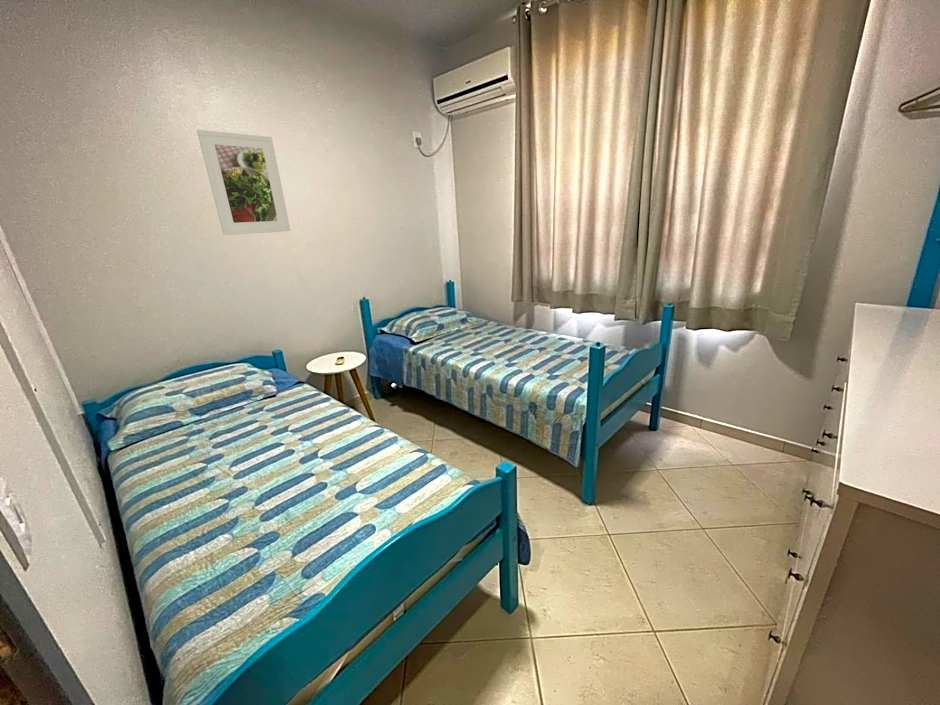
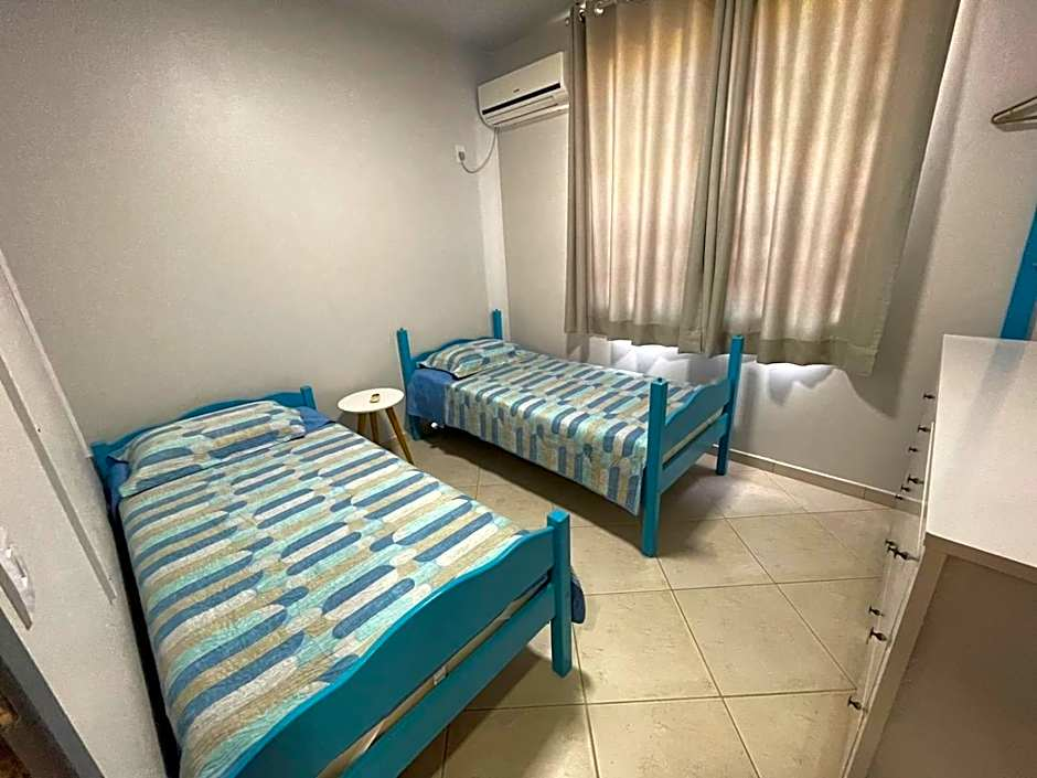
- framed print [196,129,291,236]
